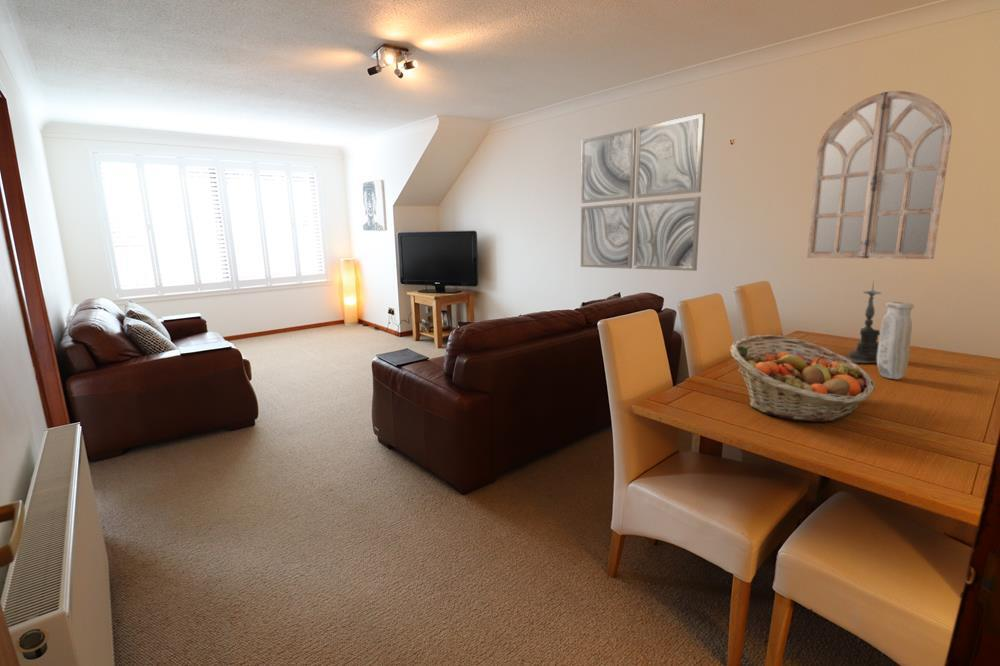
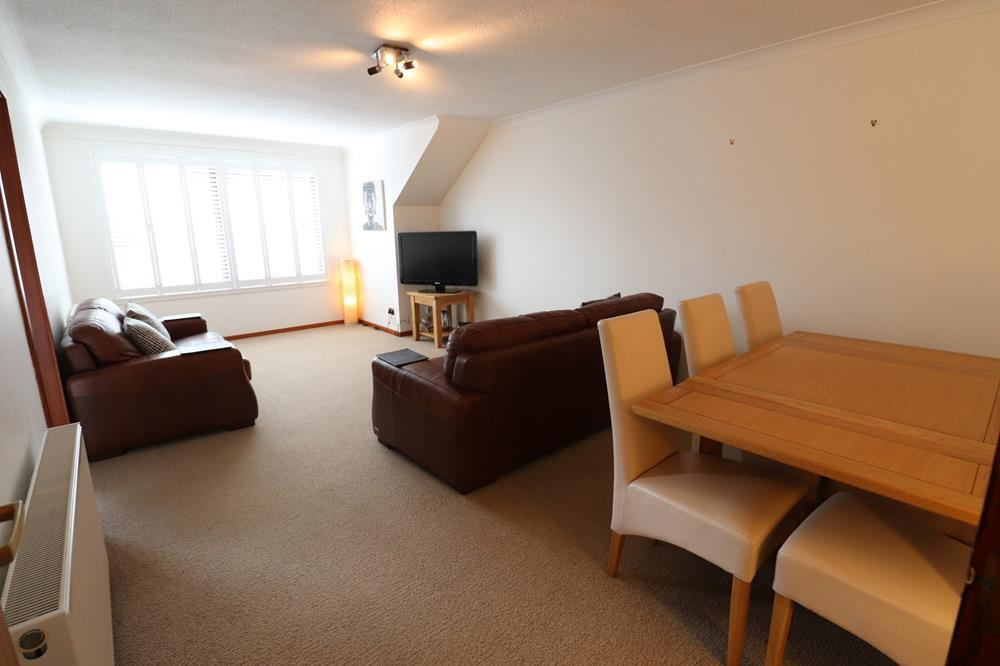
- candle holder [841,279,882,364]
- wall art [580,112,706,272]
- vase [876,301,915,380]
- fruit basket [729,334,876,423]
- home mirror [806,90,953,260]
